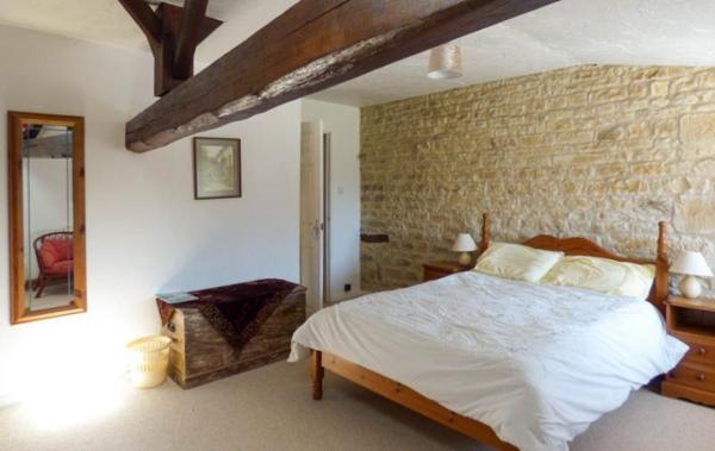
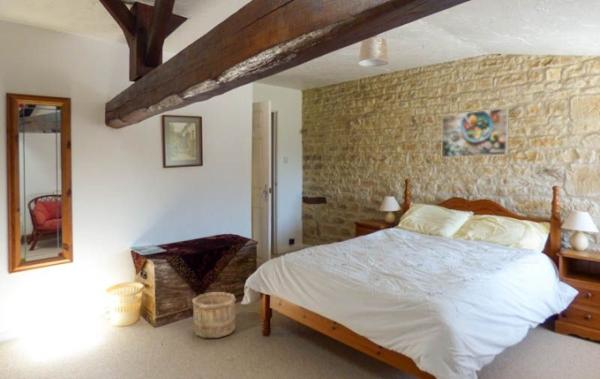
+ wooden bucket [191,291,237,339]
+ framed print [441,107,510,158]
